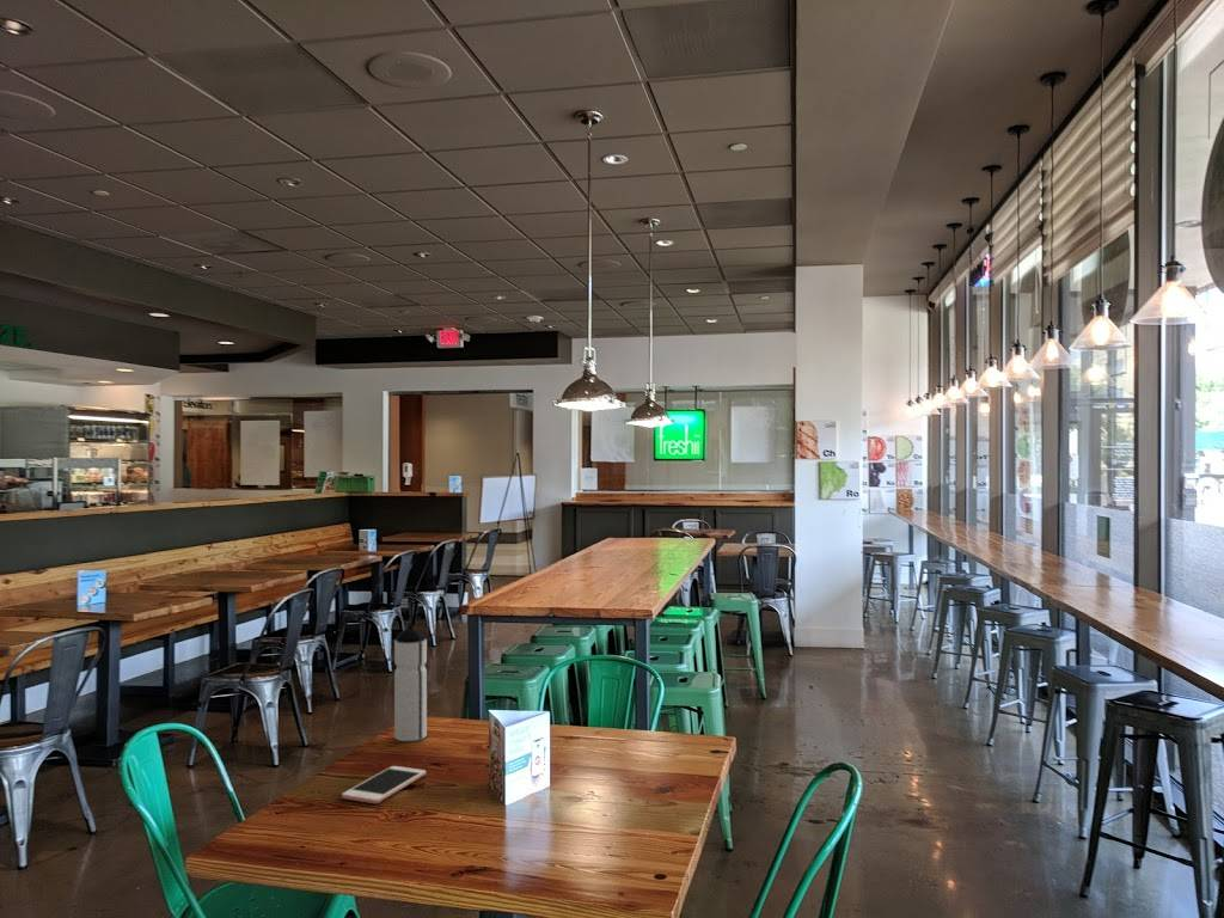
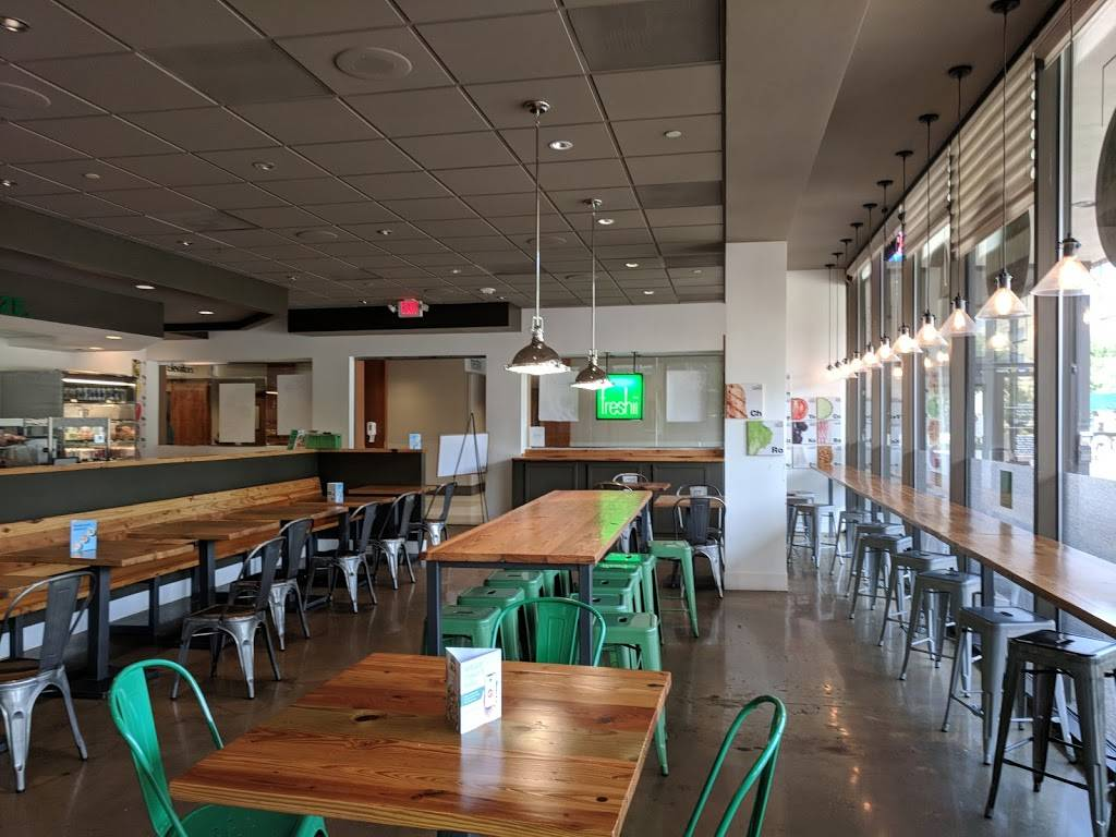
- water bottle [393,624,428,742]
- cell phone [341,765,427,804]
